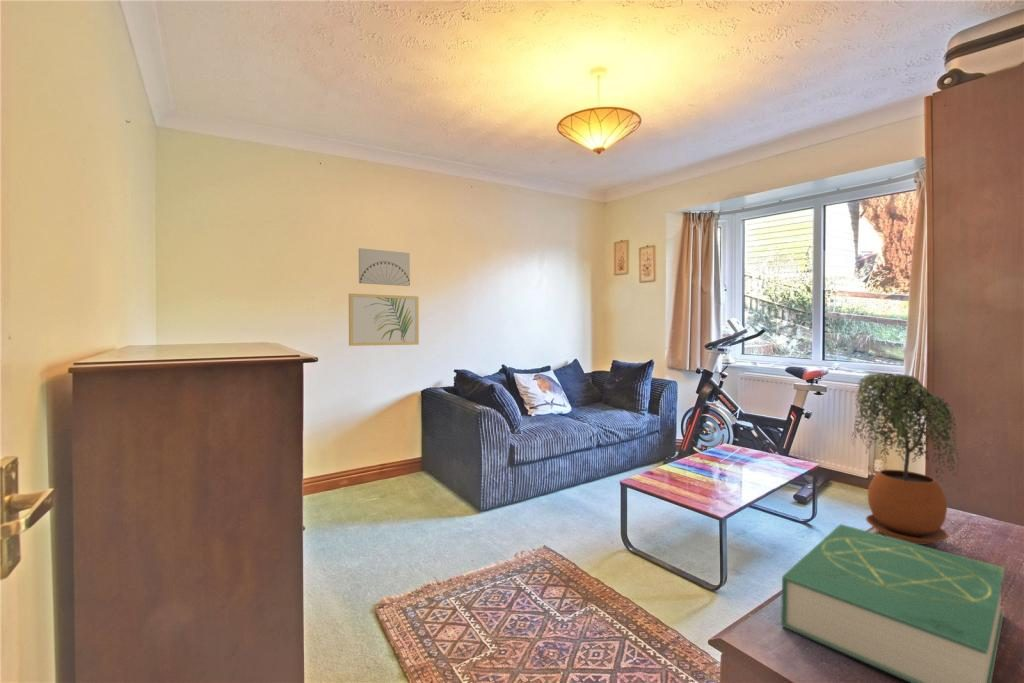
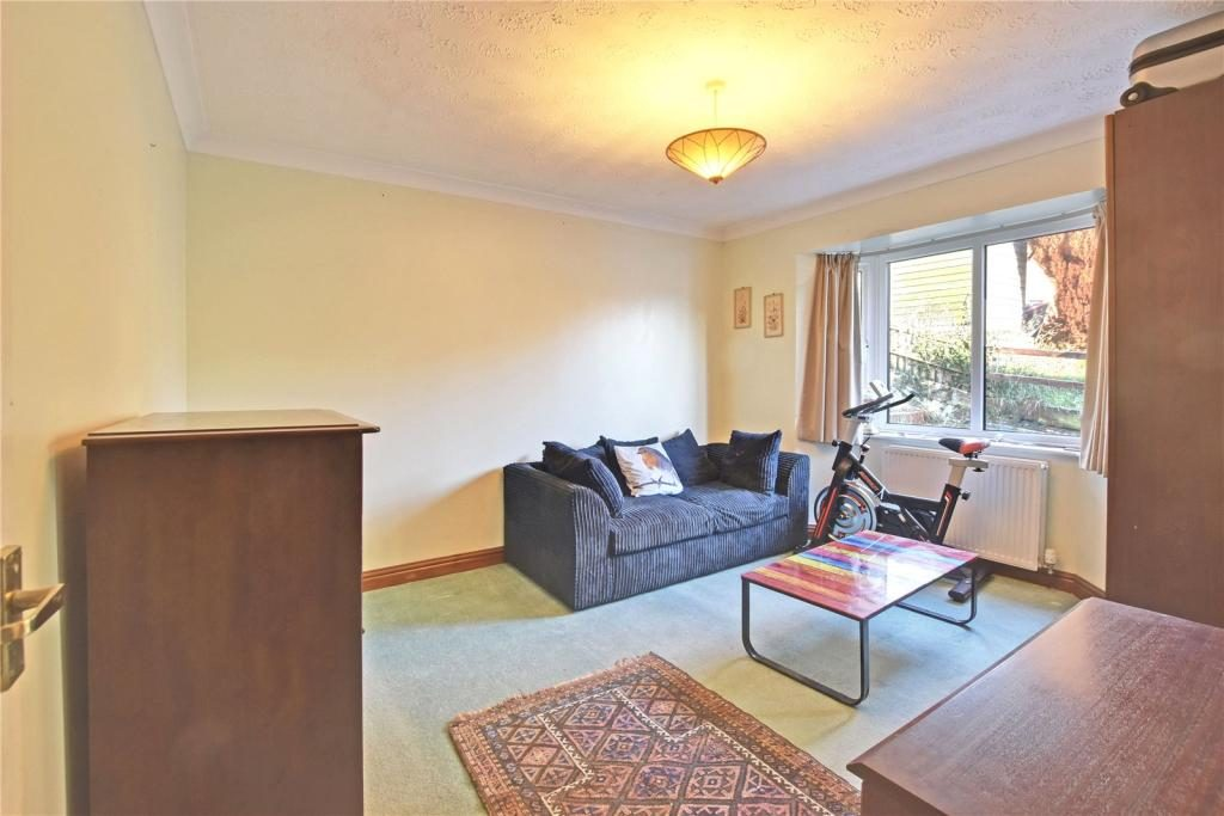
- wall art [358,247,411,287]
- potted plant [850,372,960,545]
- wall art [348,293,420,347]
- book [780,523,1006,683]
